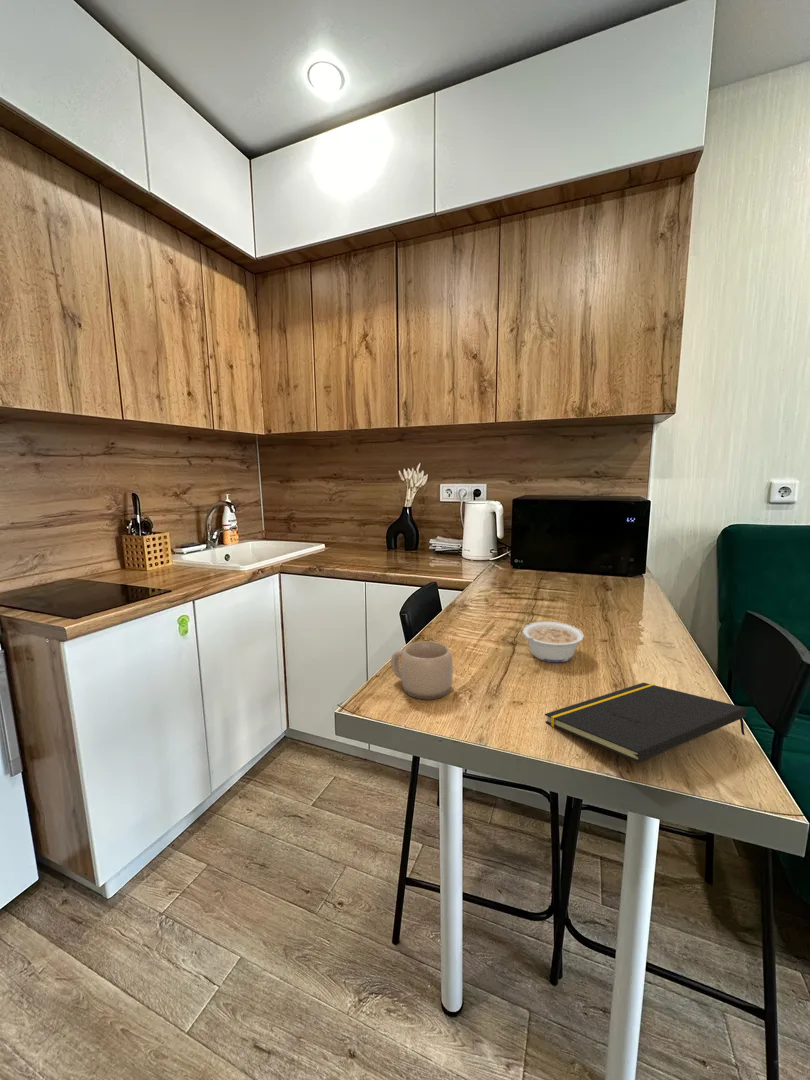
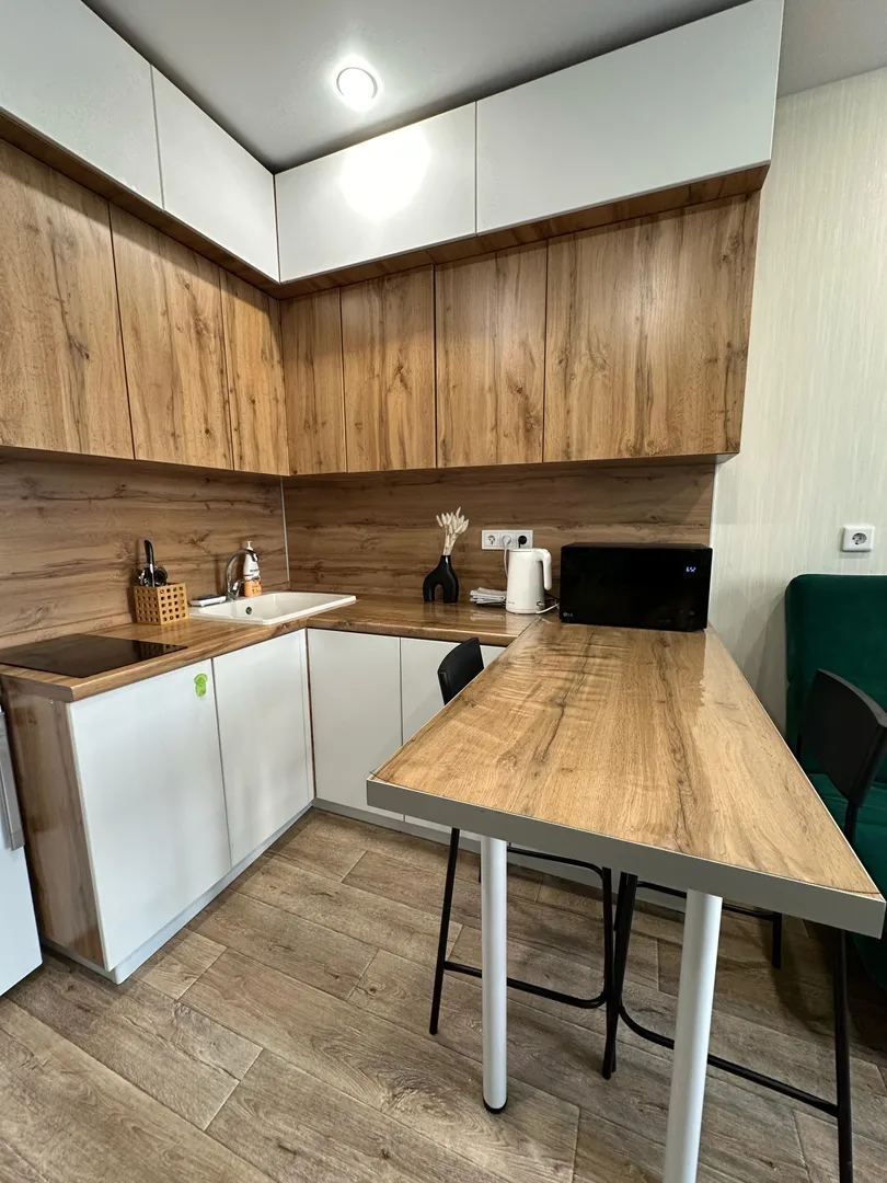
- legume [520,621,585,663]
- mug [390,640,454,701]
- notepad [544,682,747,764]
